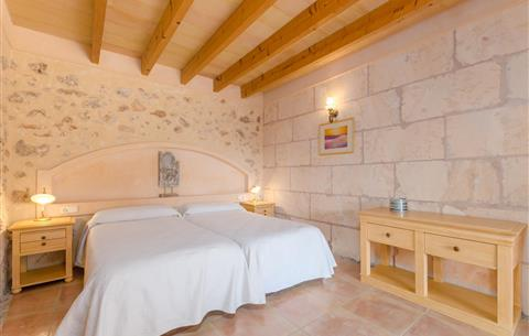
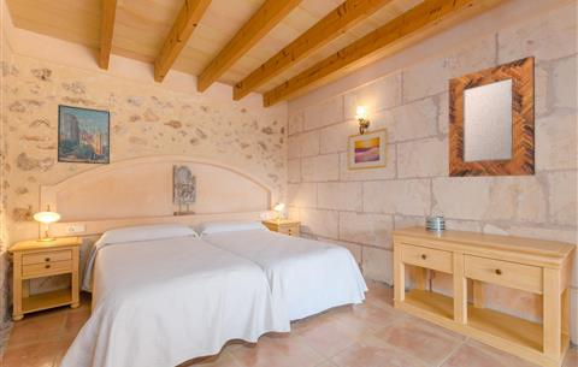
+ home mirror [448,54,536,178]
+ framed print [57,103,111,166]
